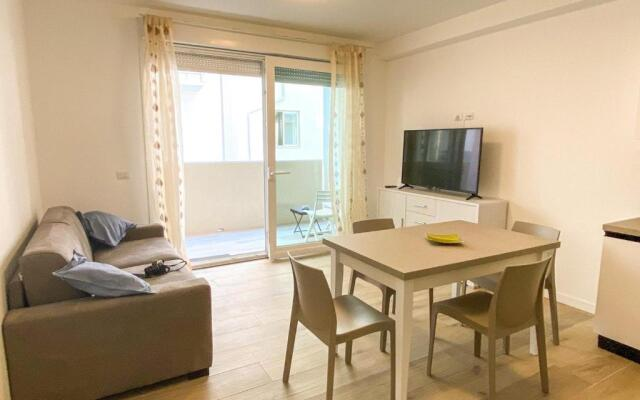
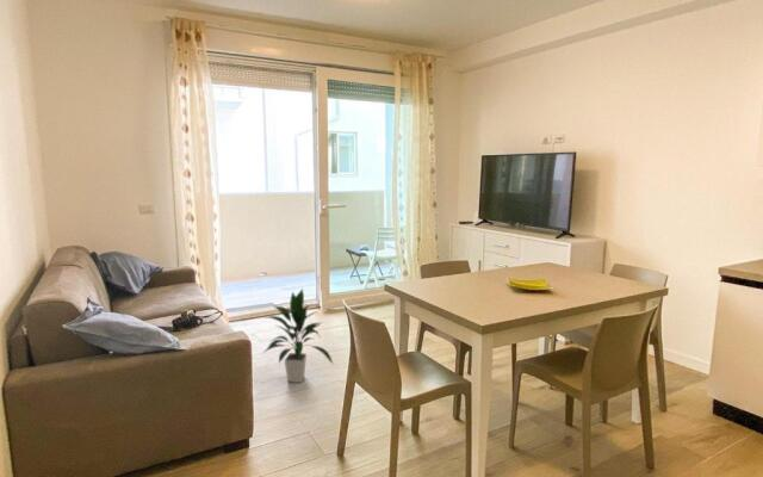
+ indoor plant [262,287,335,384]
